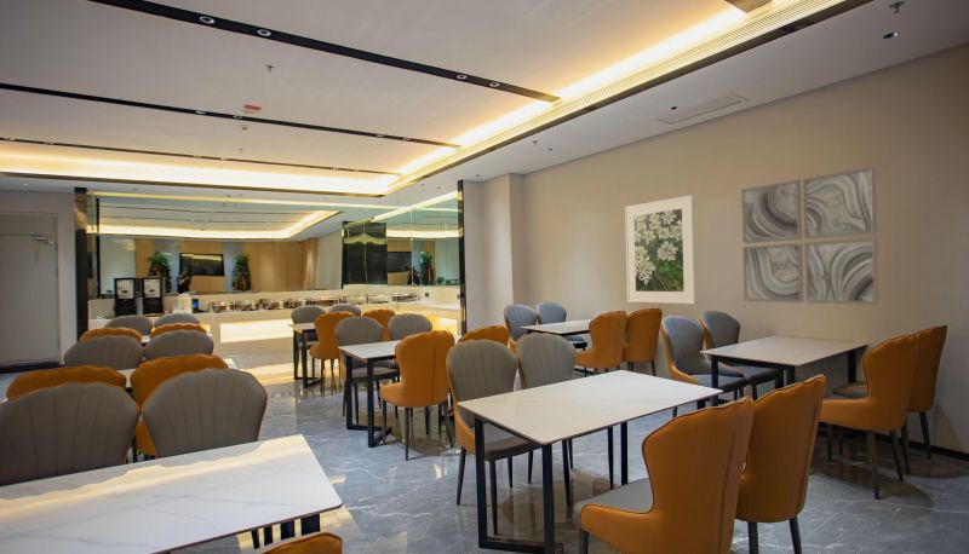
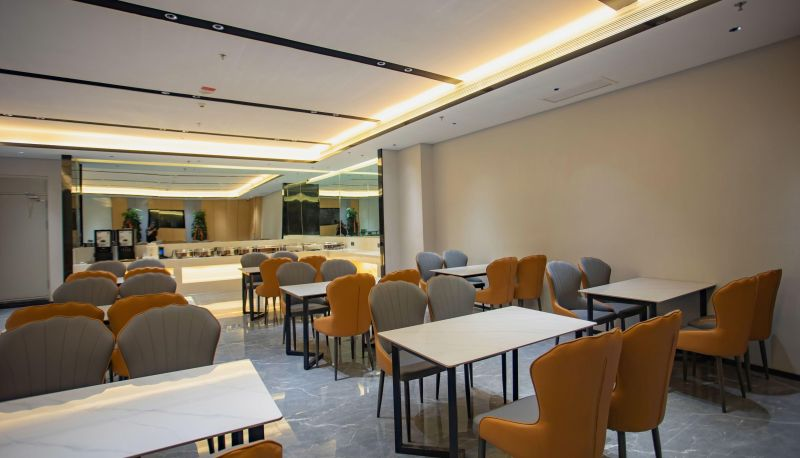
- wall art [740,166,881,306]
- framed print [624,194,696,305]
